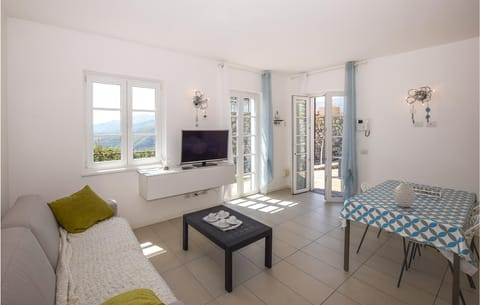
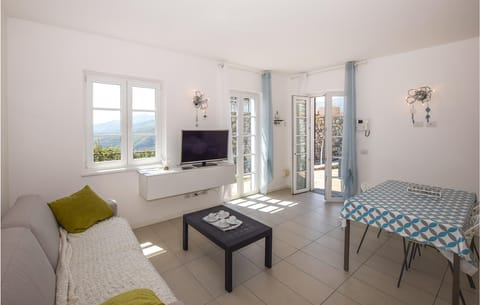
- vase [393,182,416,208]
